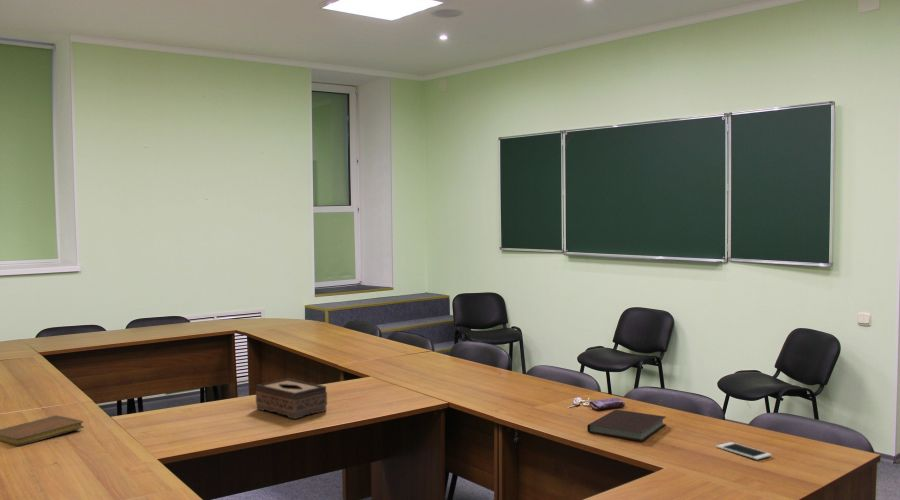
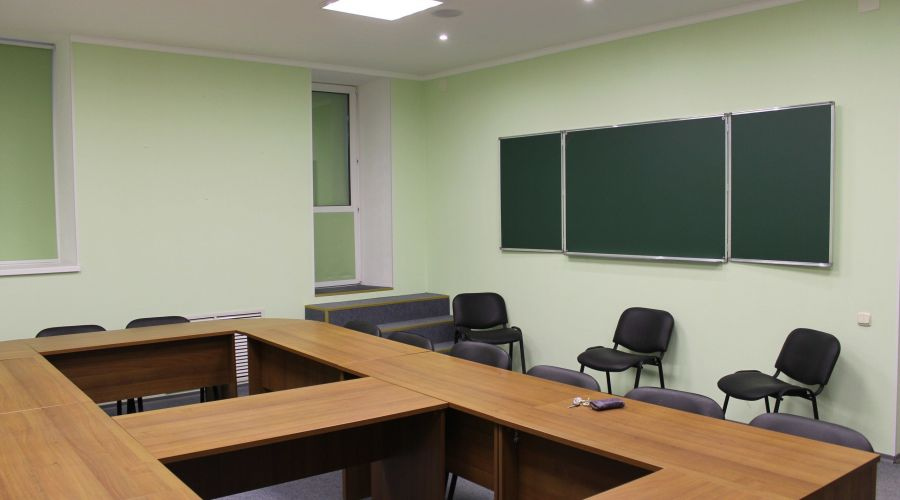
- notebook [0,414,85,447]
- tissue box [255,377,328,420]
- cell phone [715,441,773,461]
- notebook [586,409,667,442]
